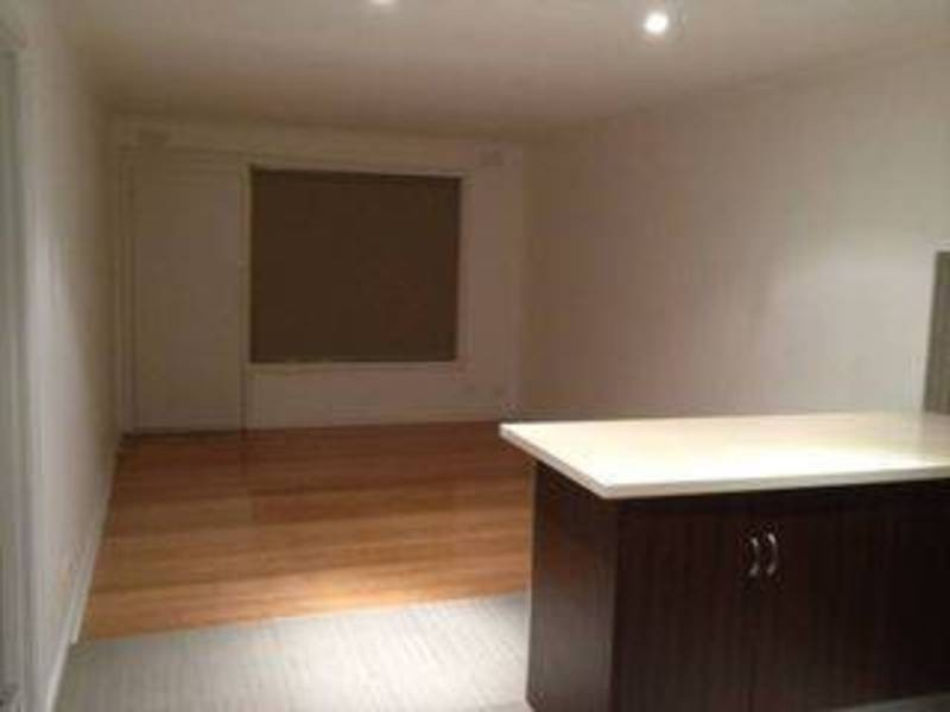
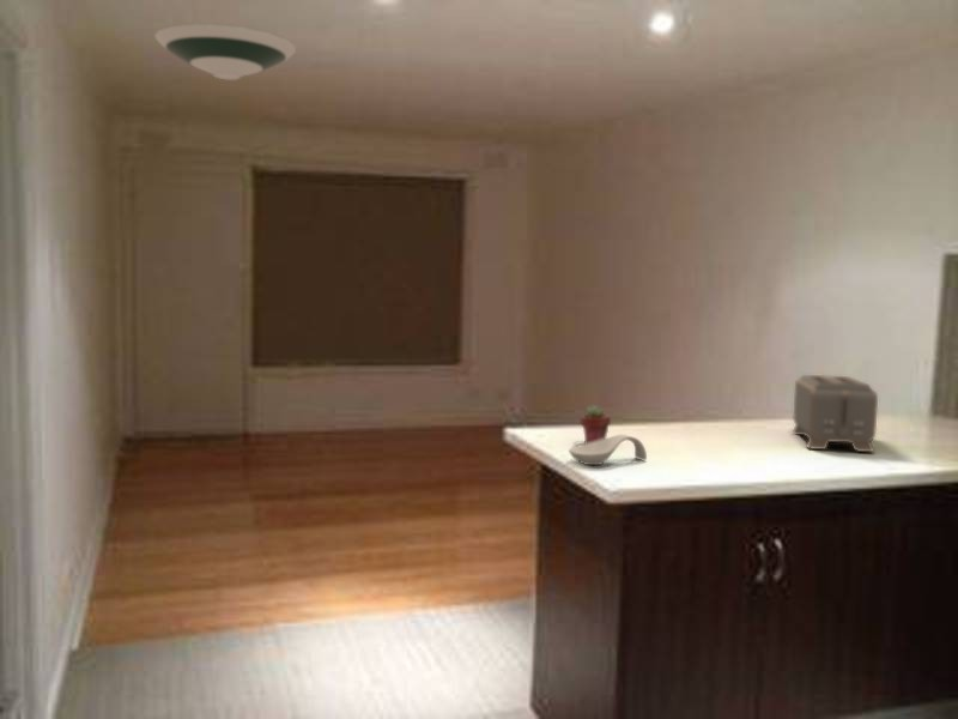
+ potted succulent [580,404,612,445]
+ toaster [790,374,879,453]
+ spoon rest [568,434,648,466]
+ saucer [153,22,297,81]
